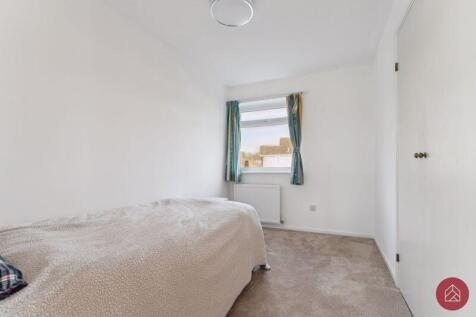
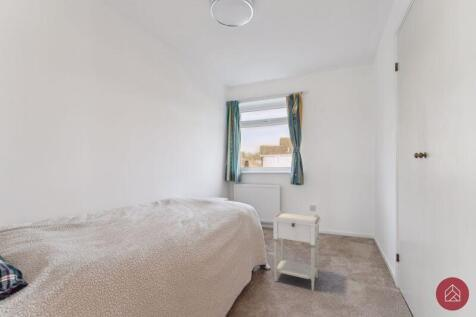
+ nightstand [270,210,322,292]
